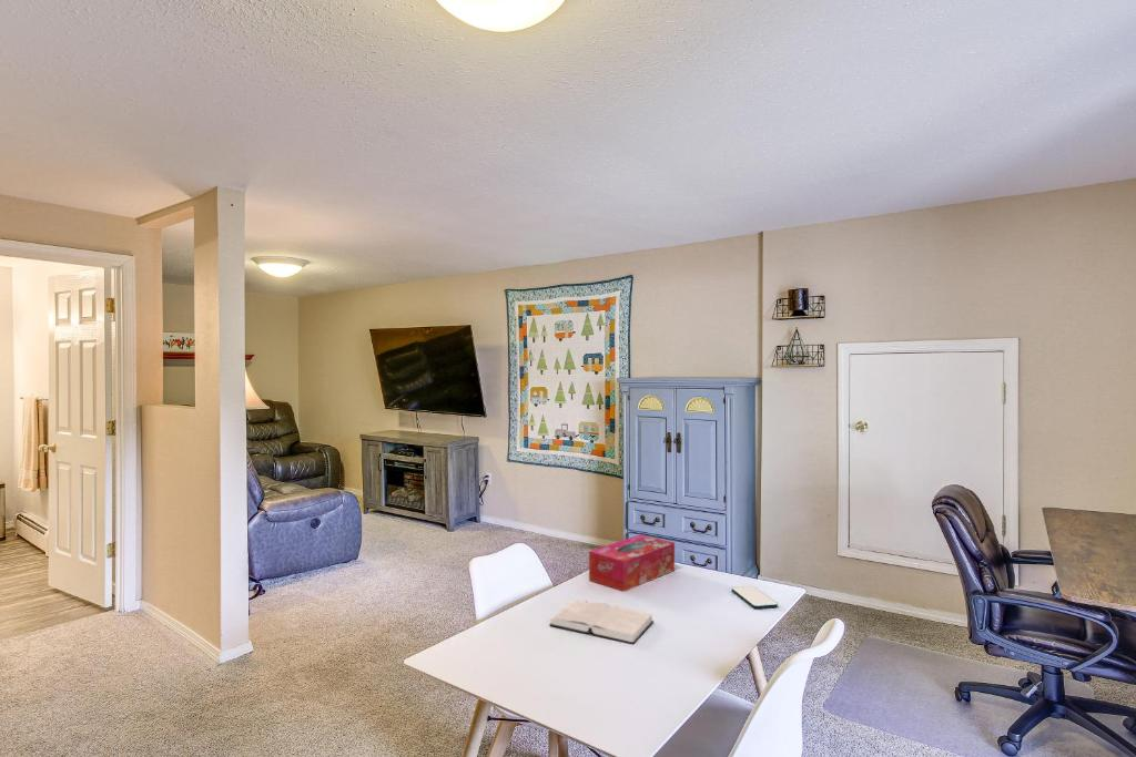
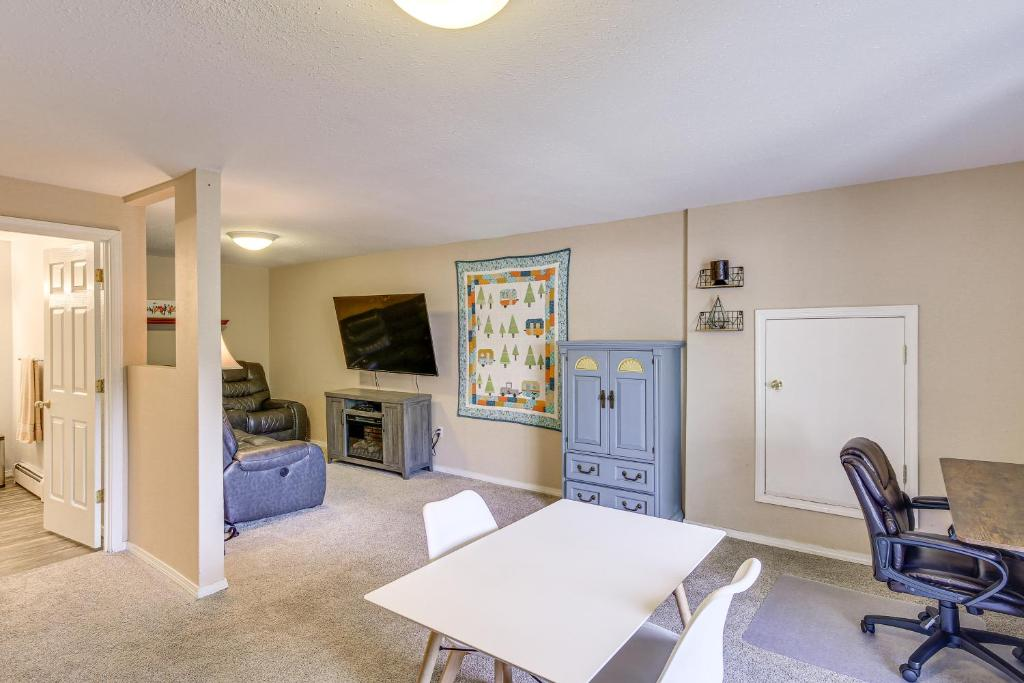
- hardback book [548,599,655,645]
- tissue box [588,533,676,593]
- smartphone [731,585,779,610]
